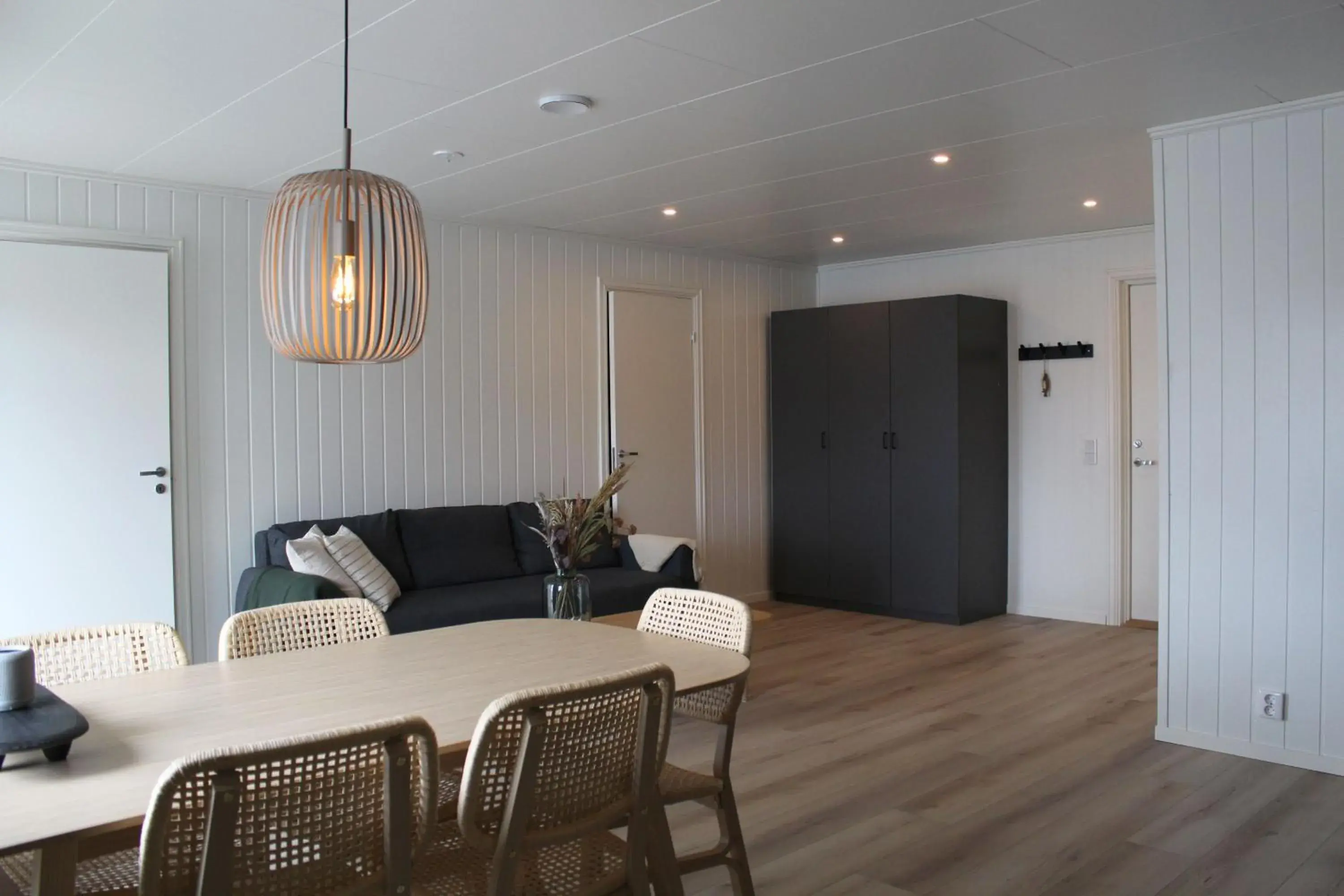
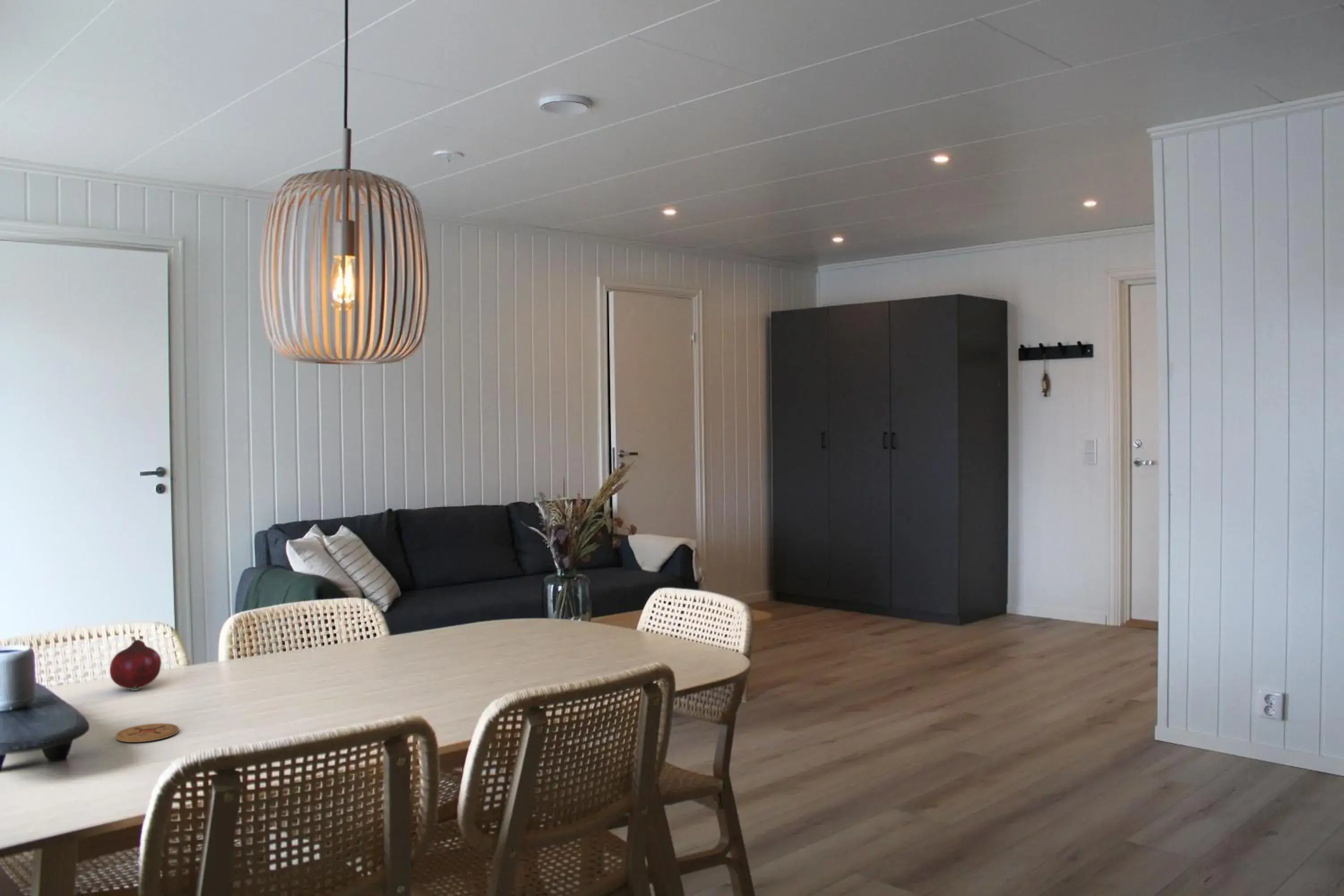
+ fruit [109,639,162,691]
+ coaster [116,723,179,743]
